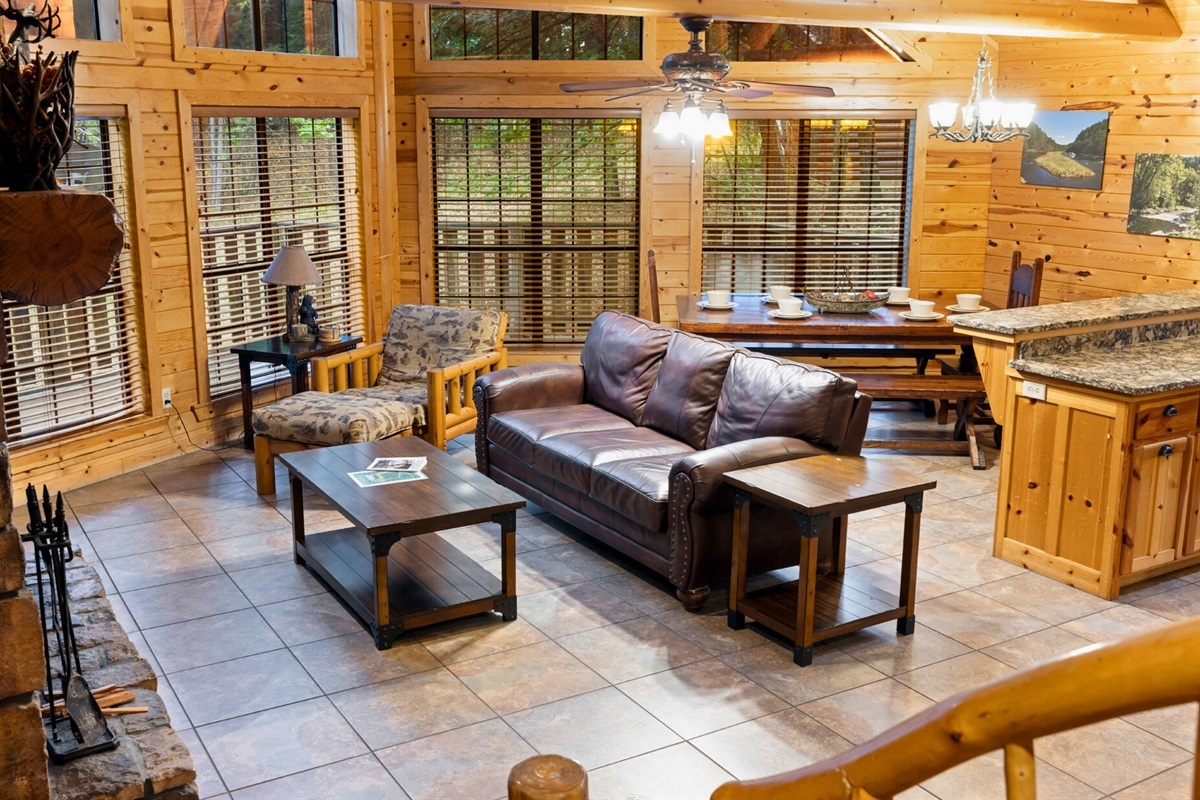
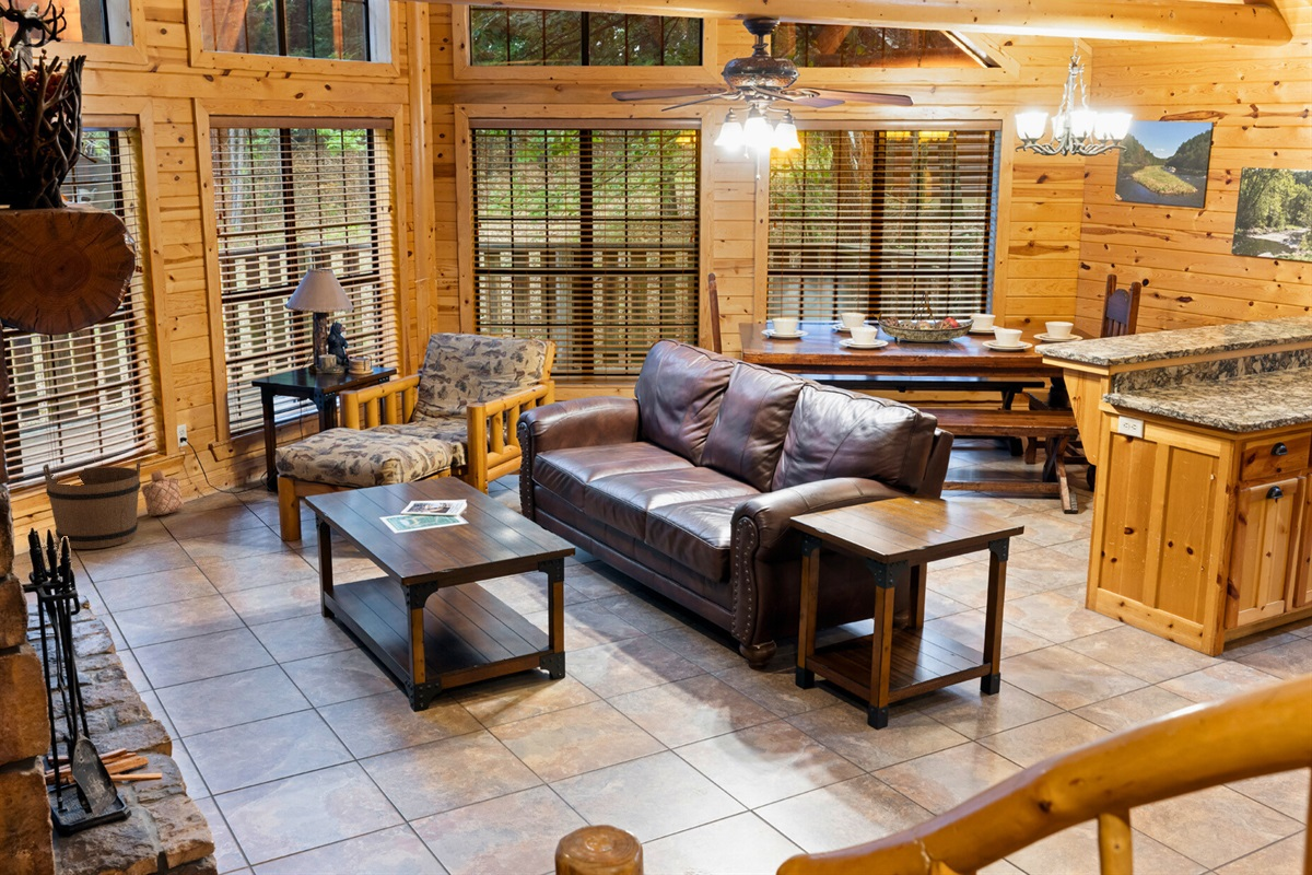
+ basket [141,469,185,517]
+ bucket [42,459,141,550]
